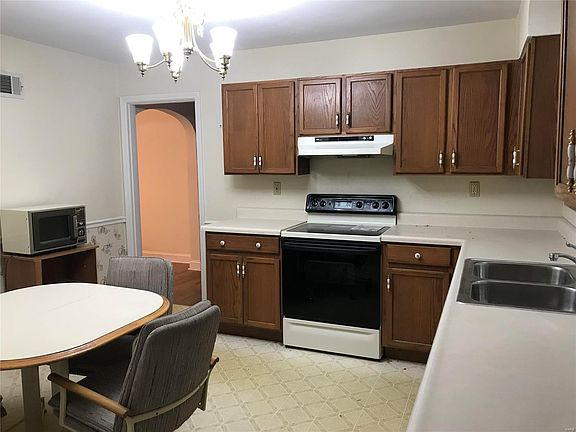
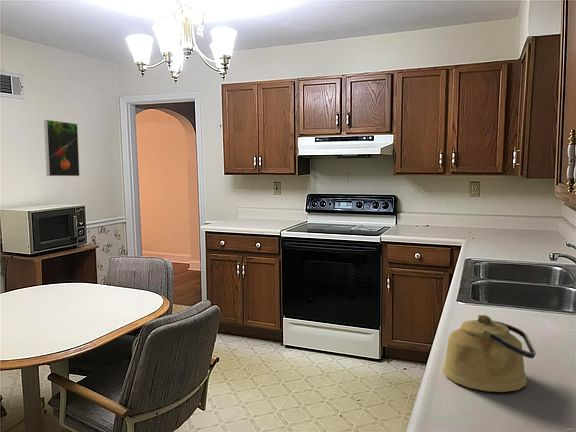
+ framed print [43,119,81,177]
+ kettle [442,314,537,393]
